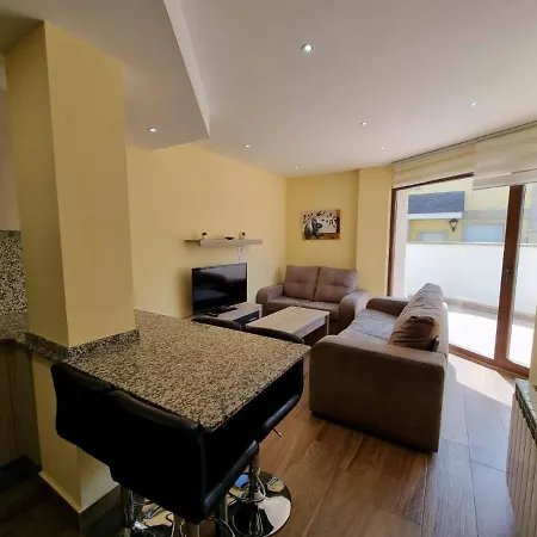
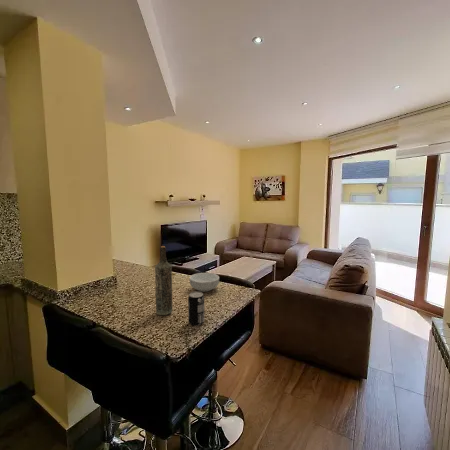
+ beverage can [187,291,205,326]
+ cereal bowl [189,272,220,293]
+ bottle [154,245,173,316]
